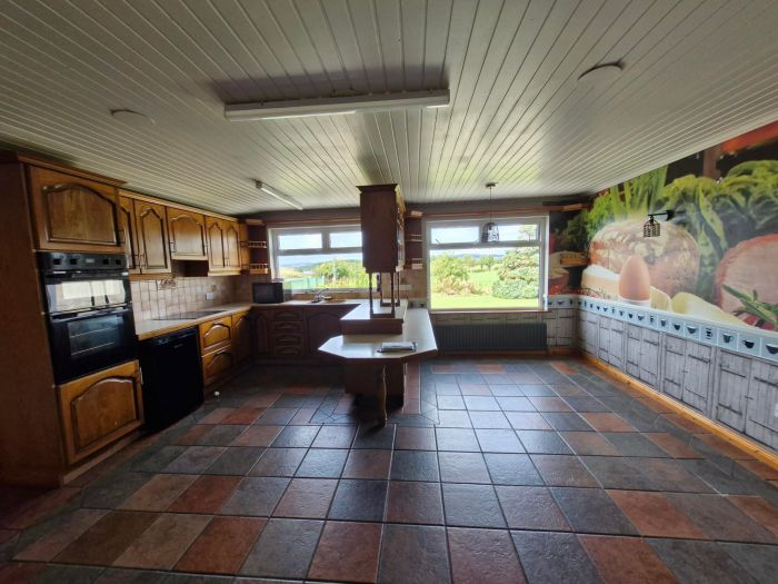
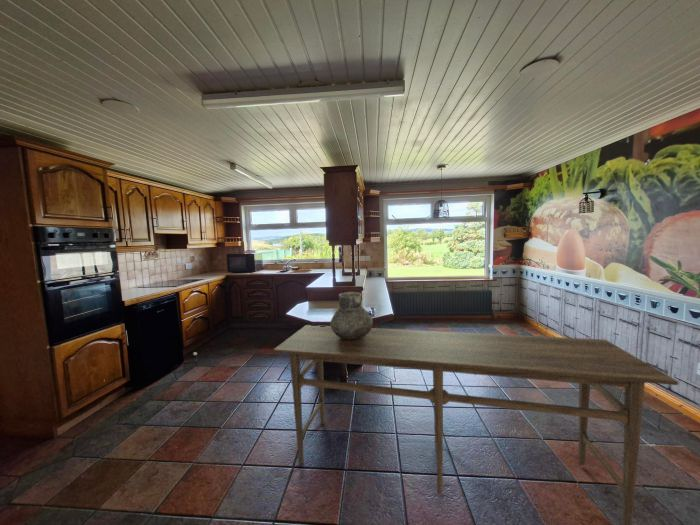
+ vase [329,291,374,340]
+ dining table [272,324,679,525]
